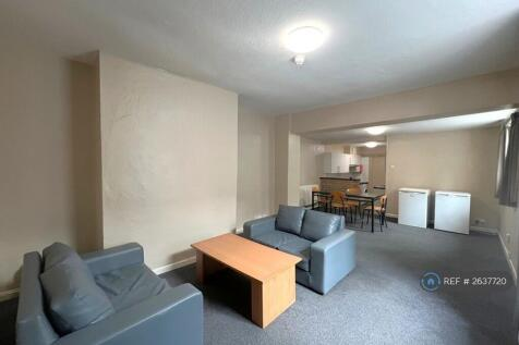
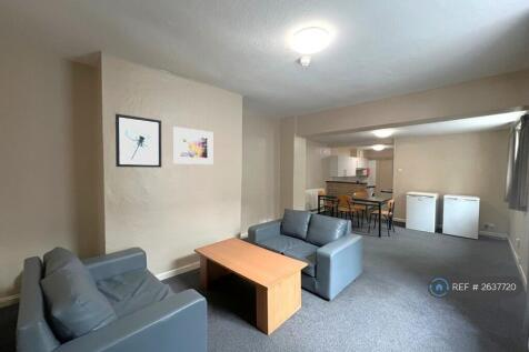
+ wall art [114,112,162,169]
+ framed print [172,125,213,165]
